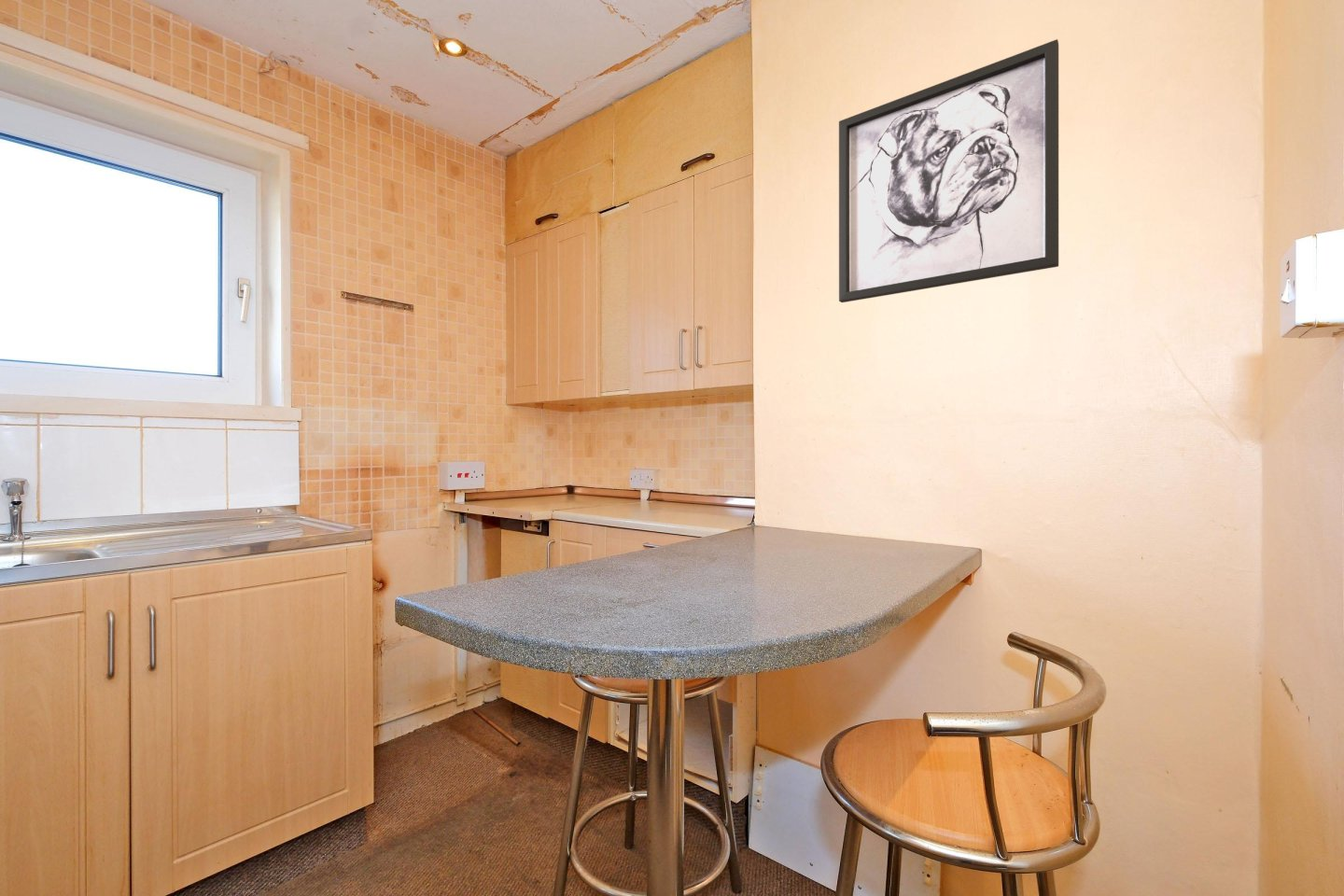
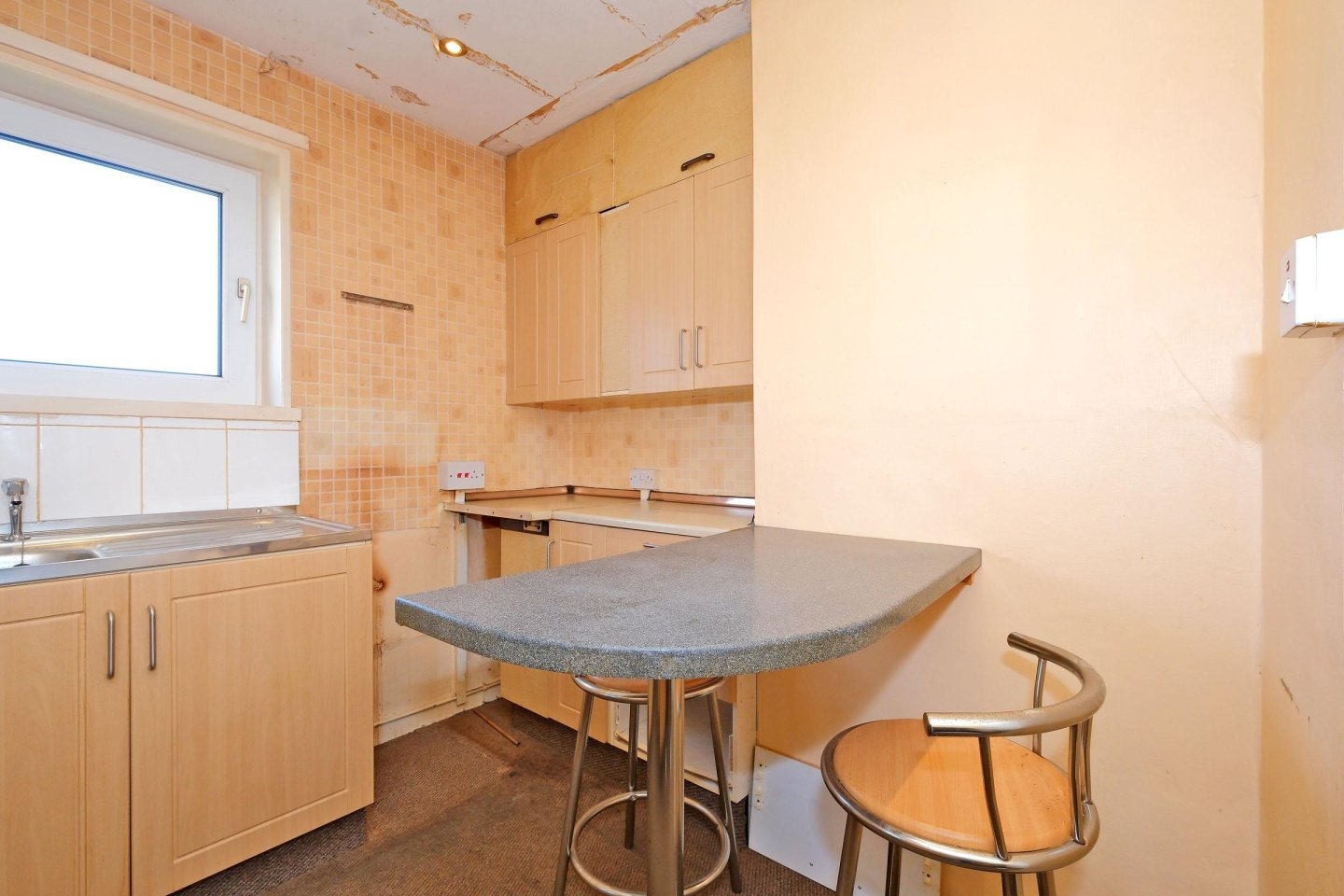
- wall art [838,38,1059,303]
